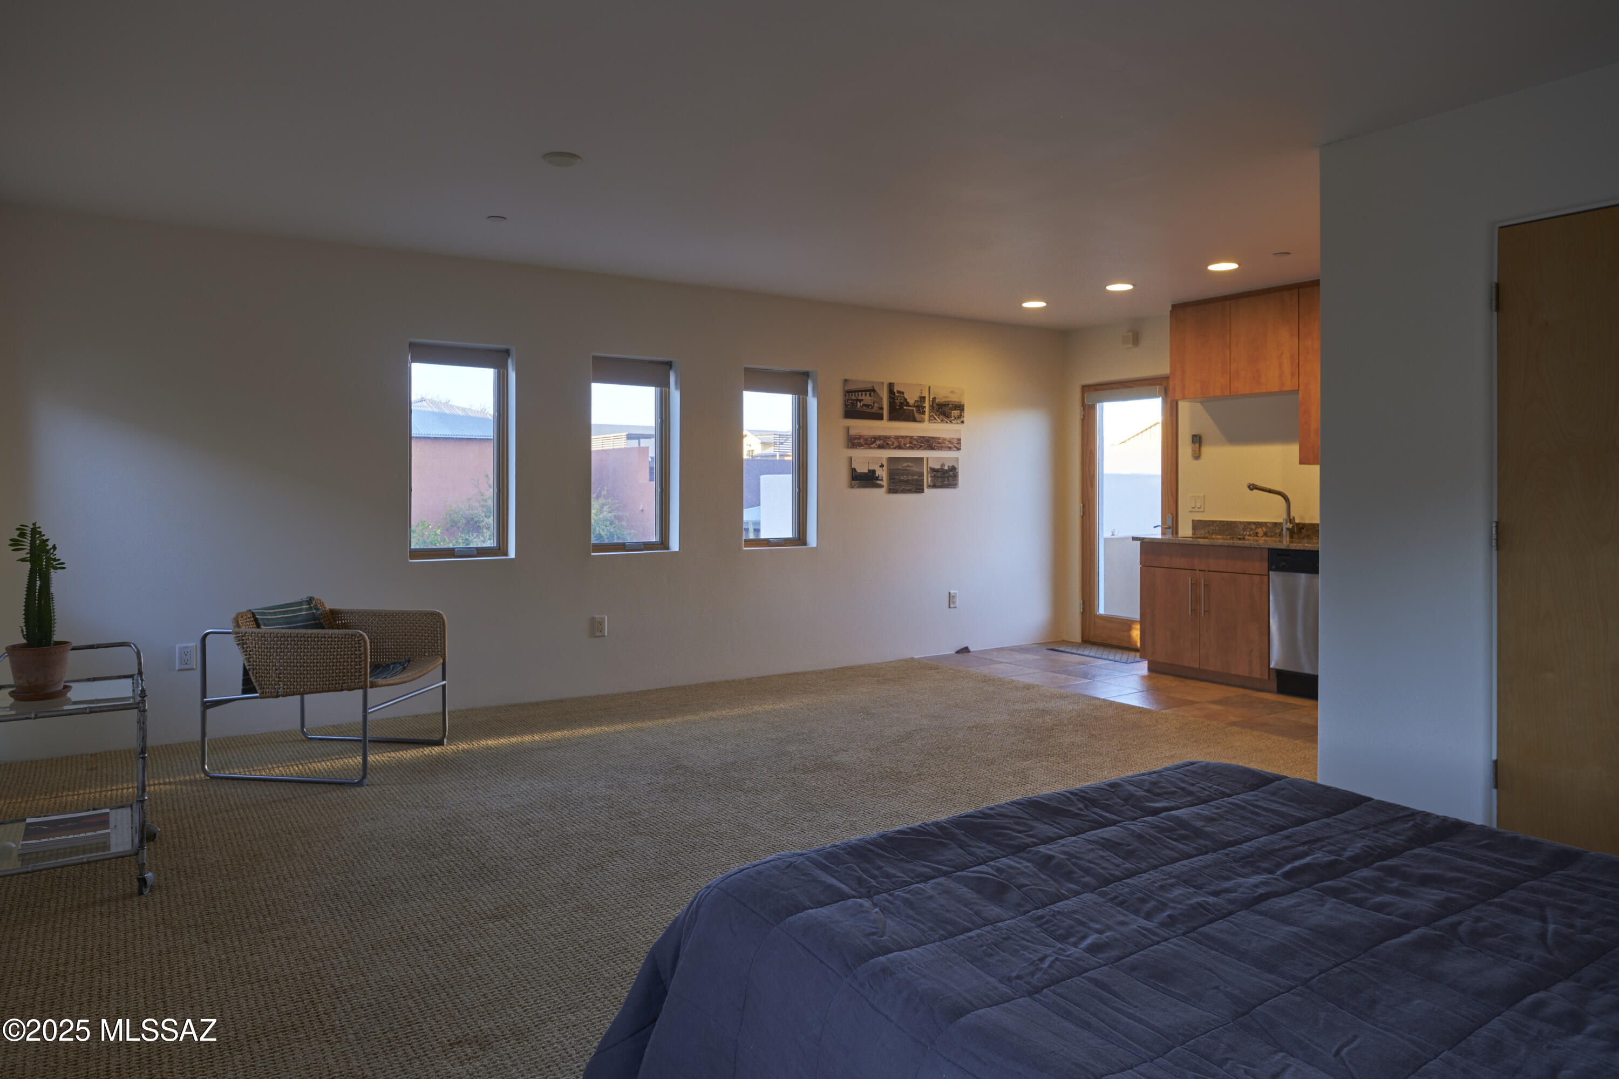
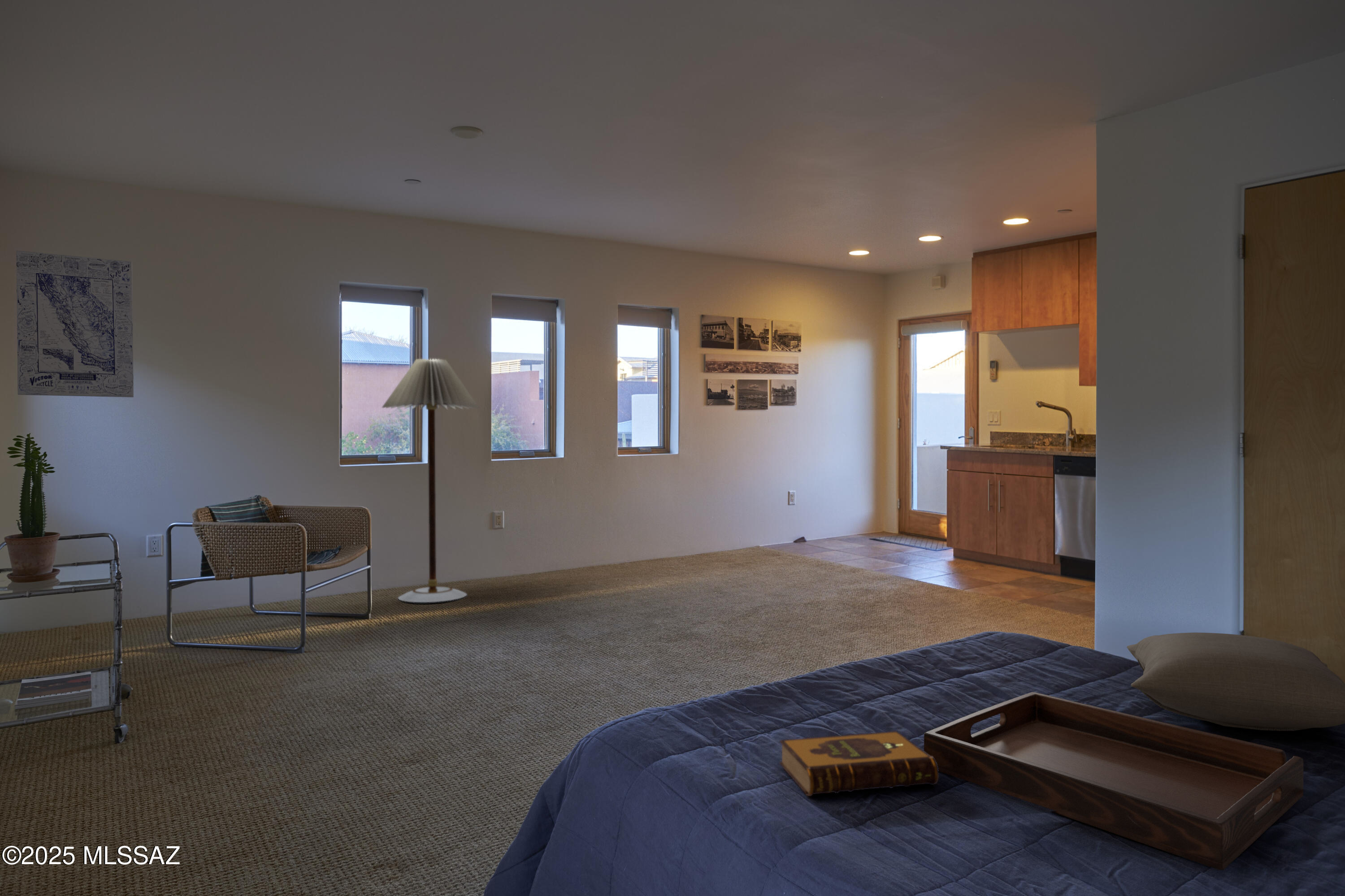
+ wall art [16,250,134,398]
+ floor lamp [381,358,480,603]
+ pillow [1126,632,1345,731]
+ hardback book [779,731,939,796]
+ serving tray [924,692,1304,870]
